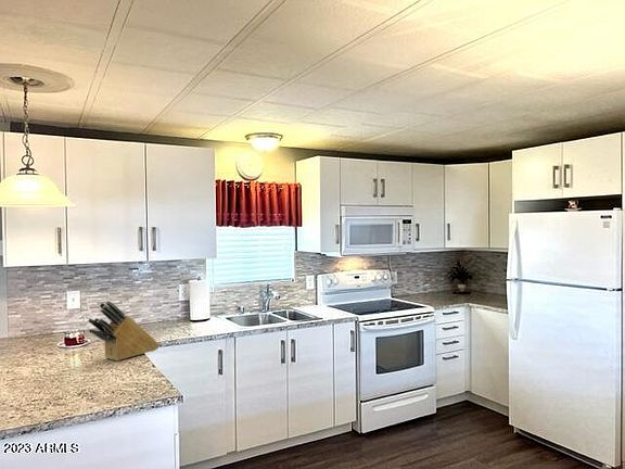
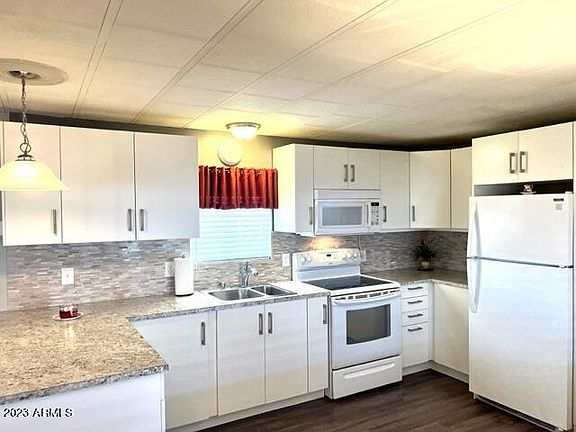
- knife block [87,300,161,362]
